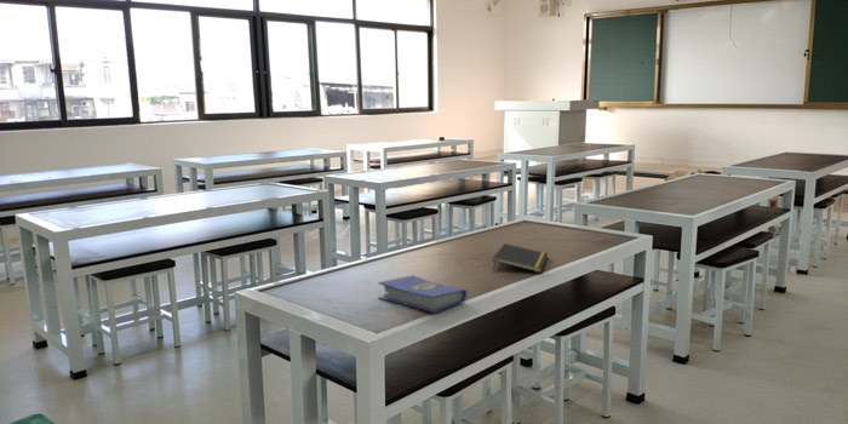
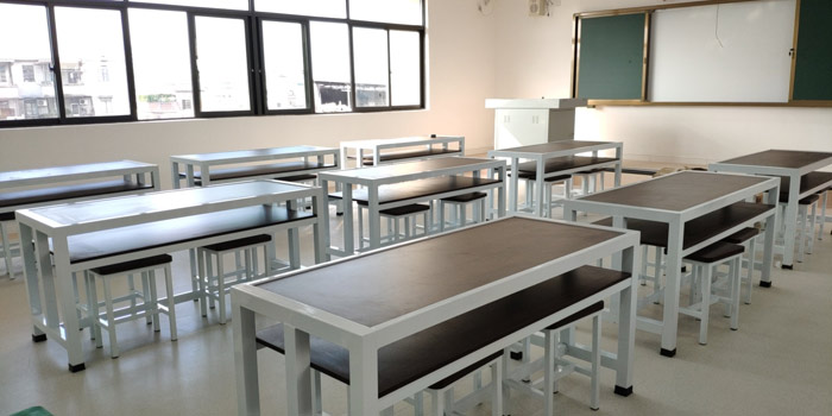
- hardcover book [377,274,469,314]
- notepad [492,242,550,274]
